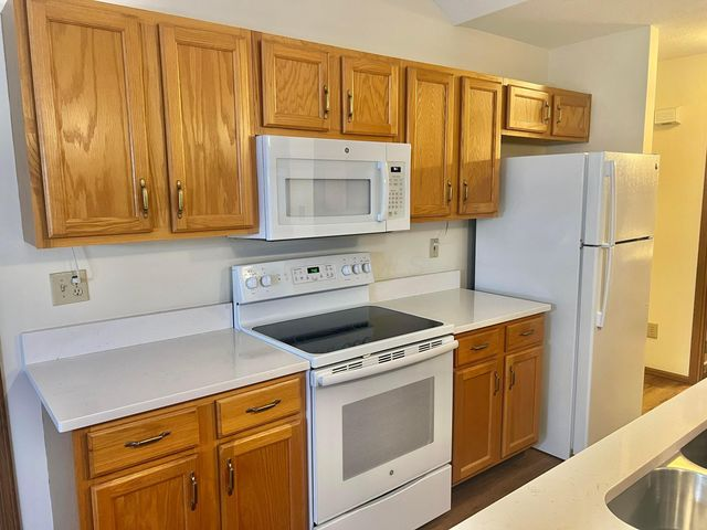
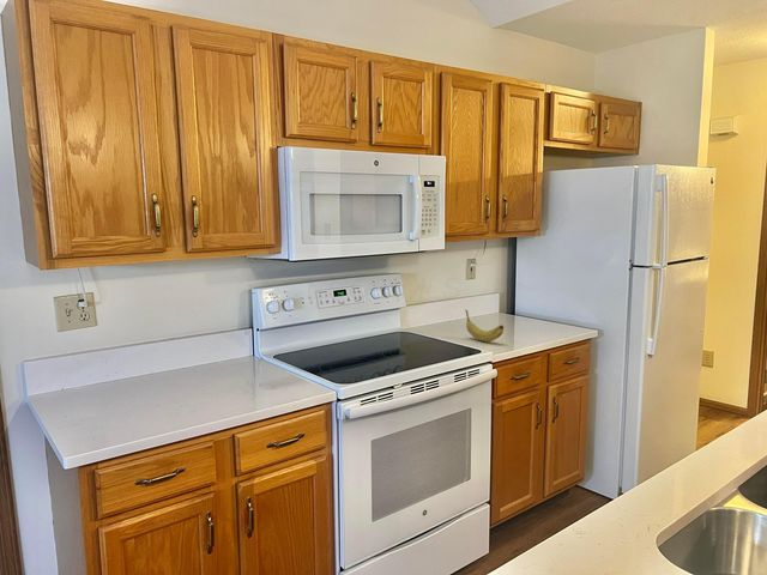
+ fruit [464,308,505,343]
